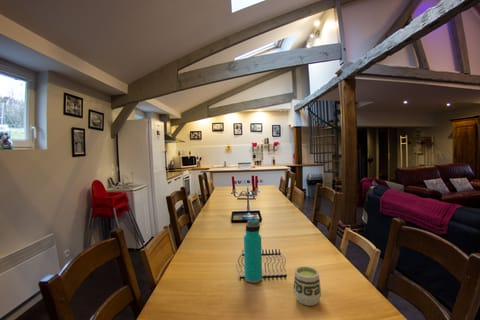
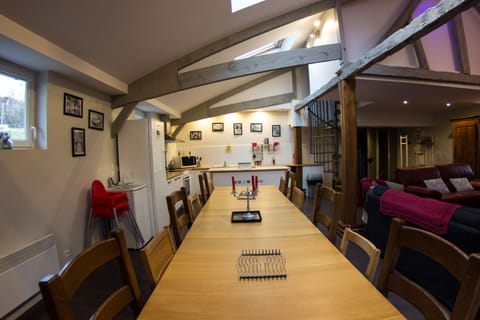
- cup [293,265,322,306]
- water bottle [243,218,263,284]
